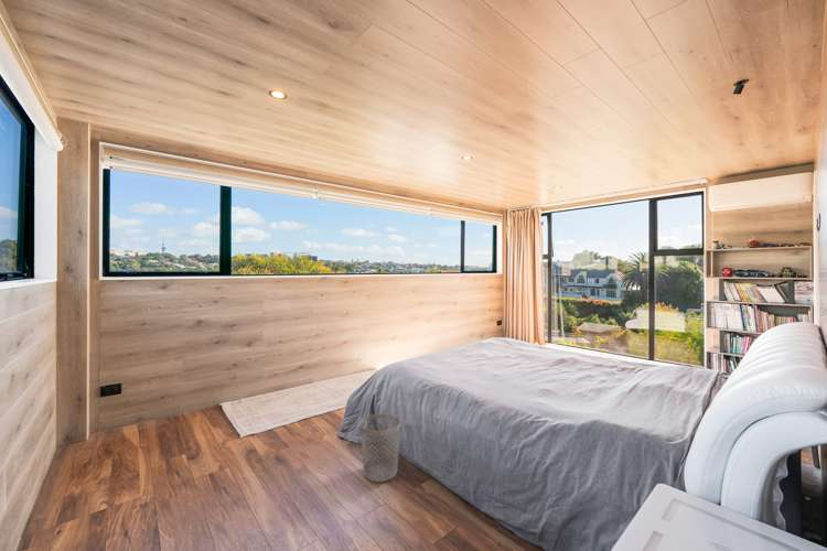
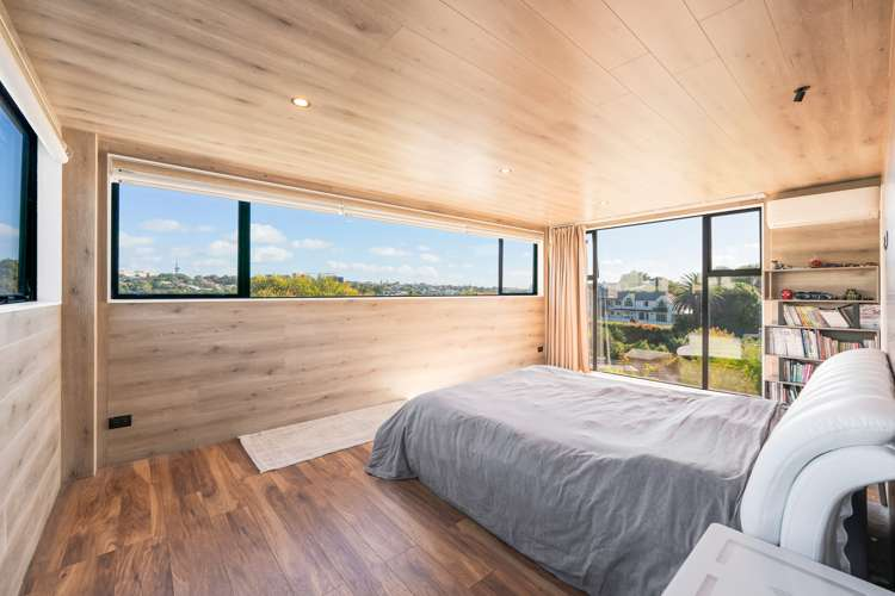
- wastebasket [358,412,402,483]
